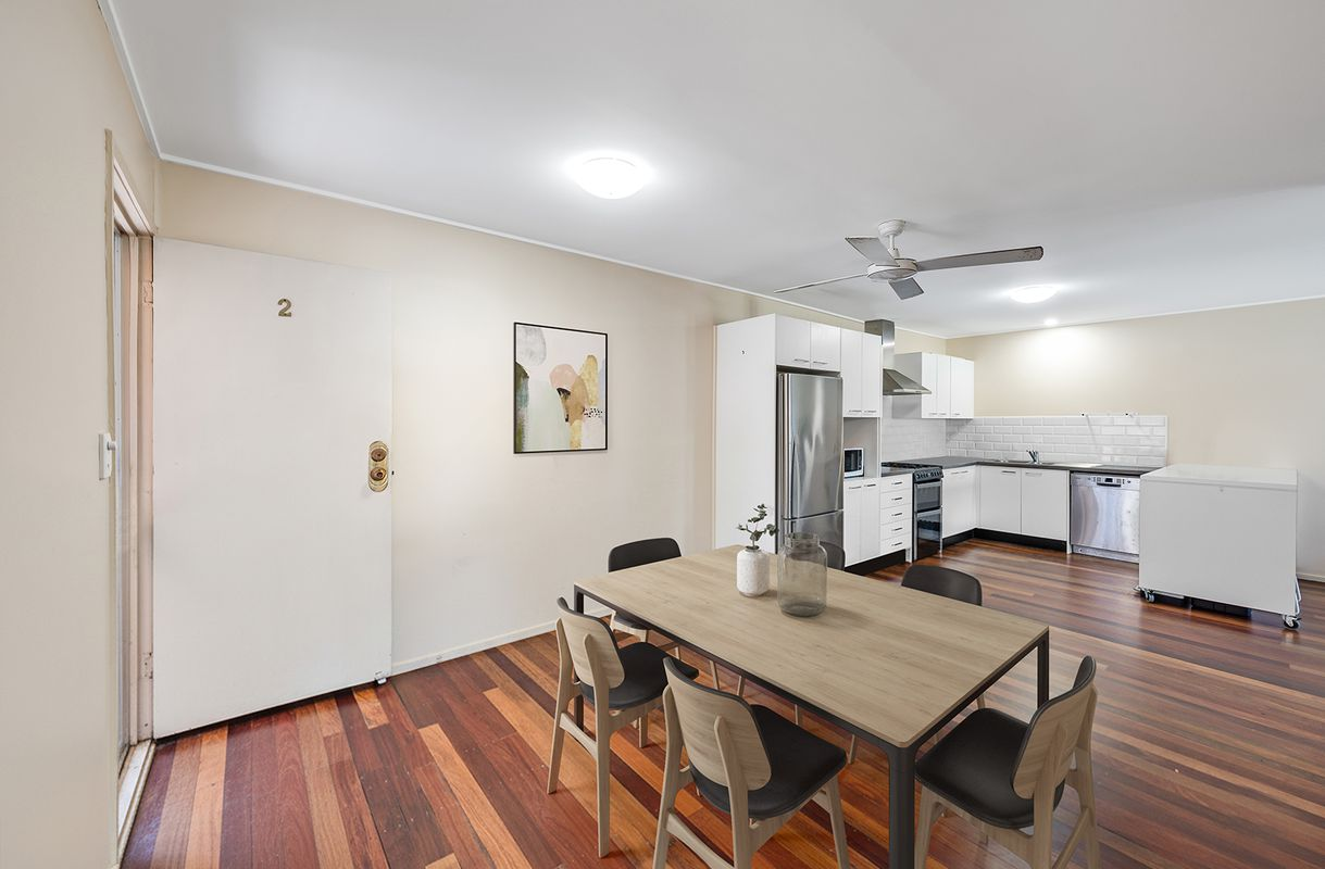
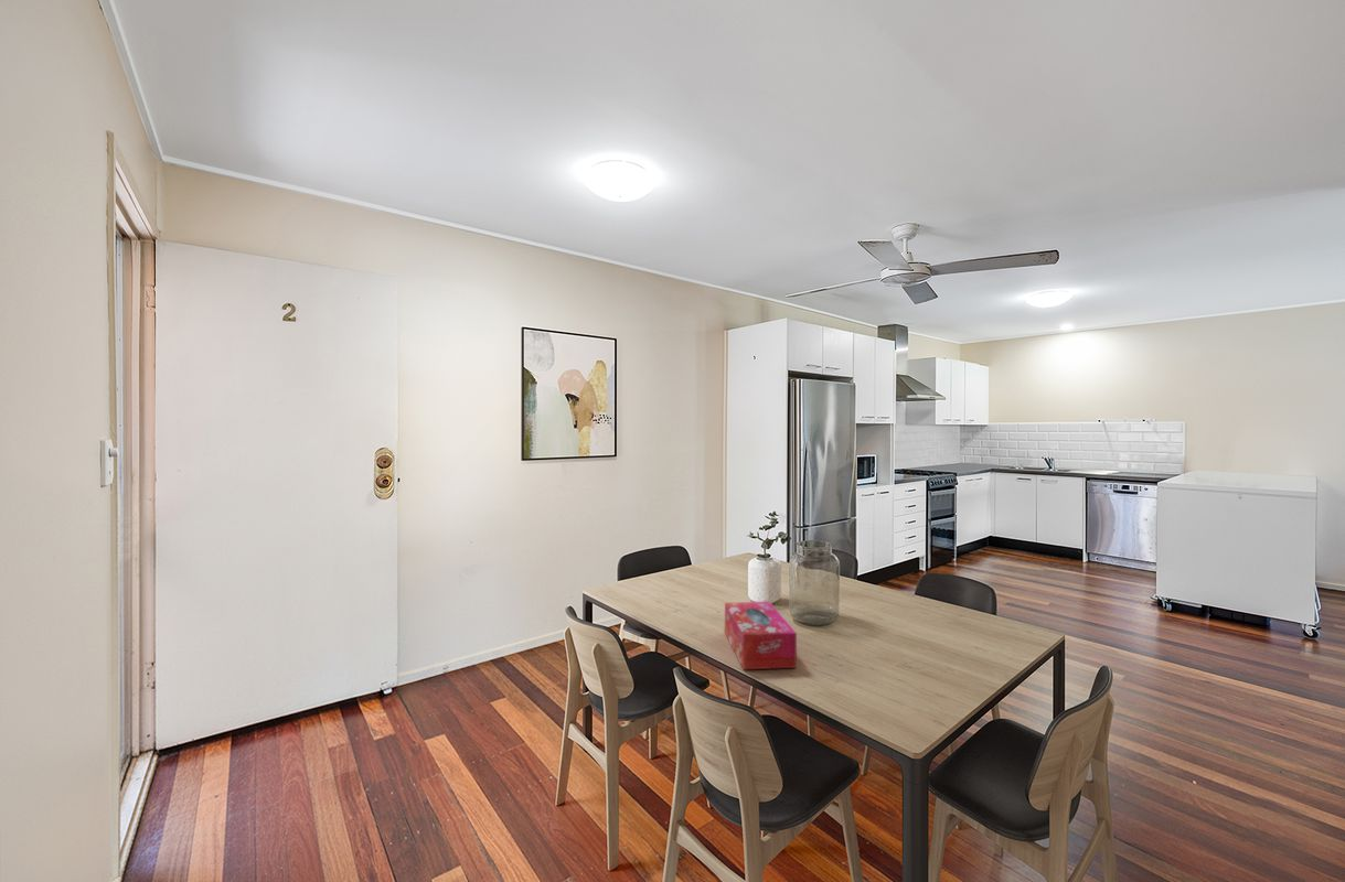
+ tissue box [724,601,798,670]
